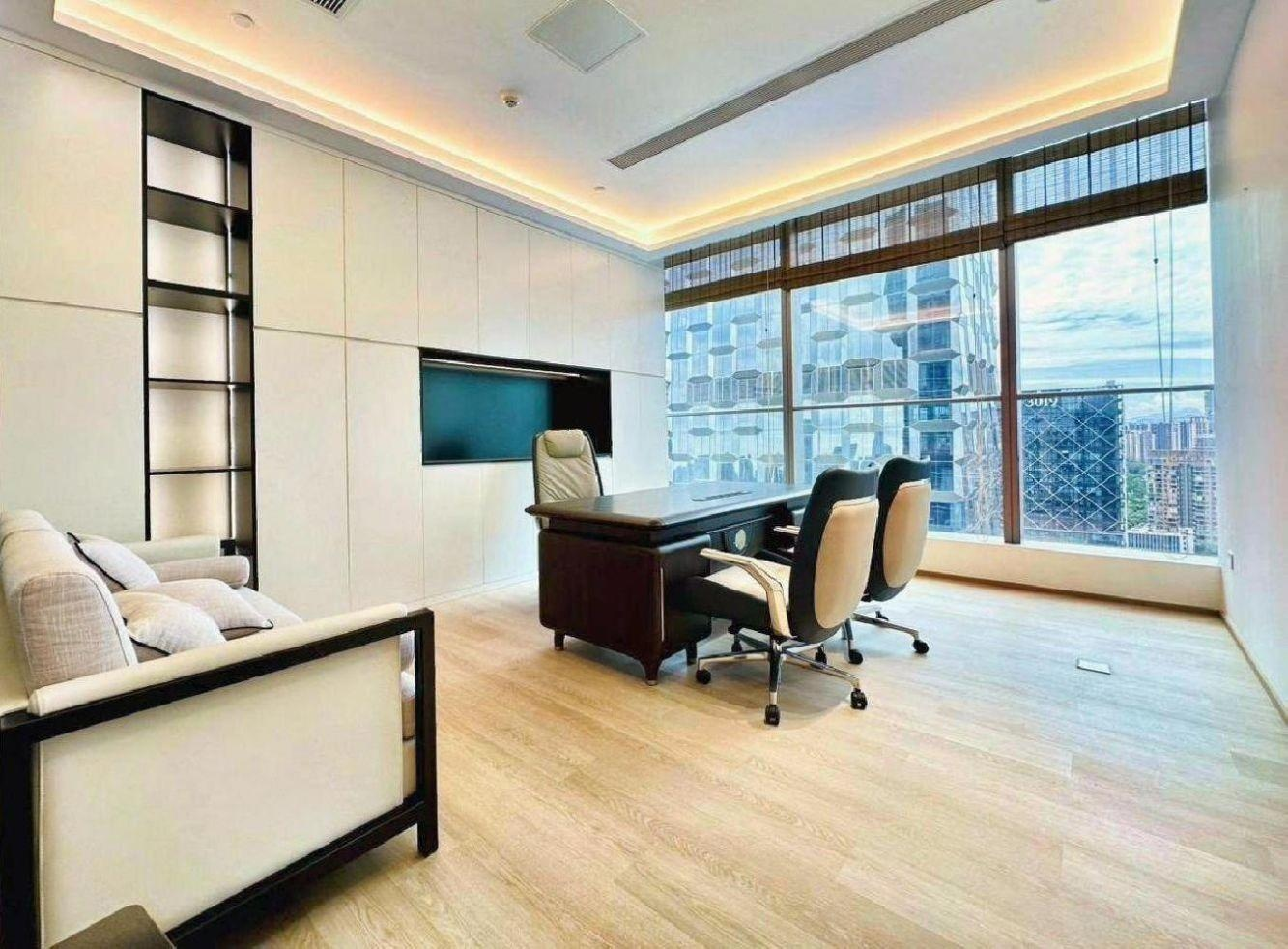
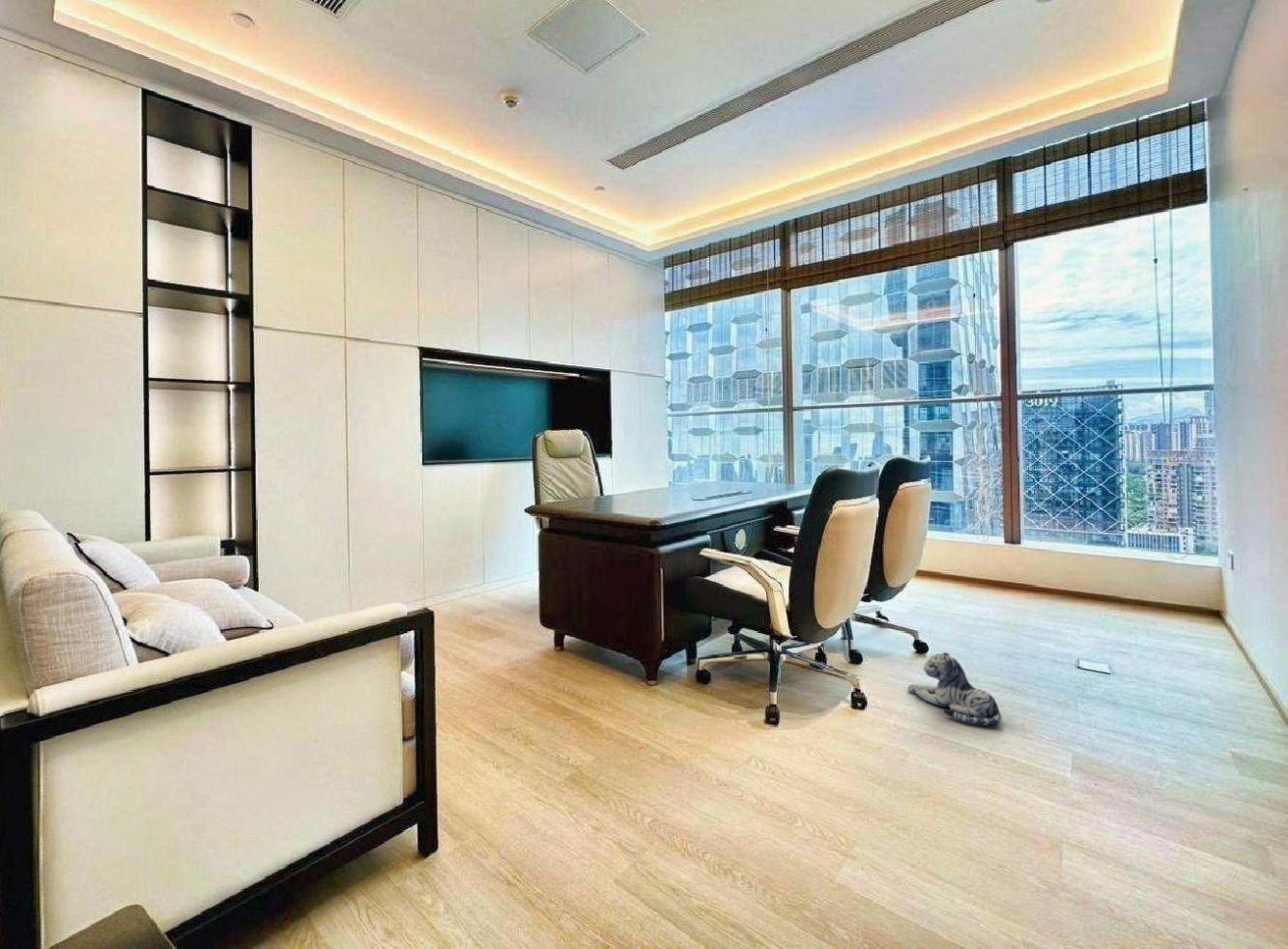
+ plush toy [906,651,1002,727]
